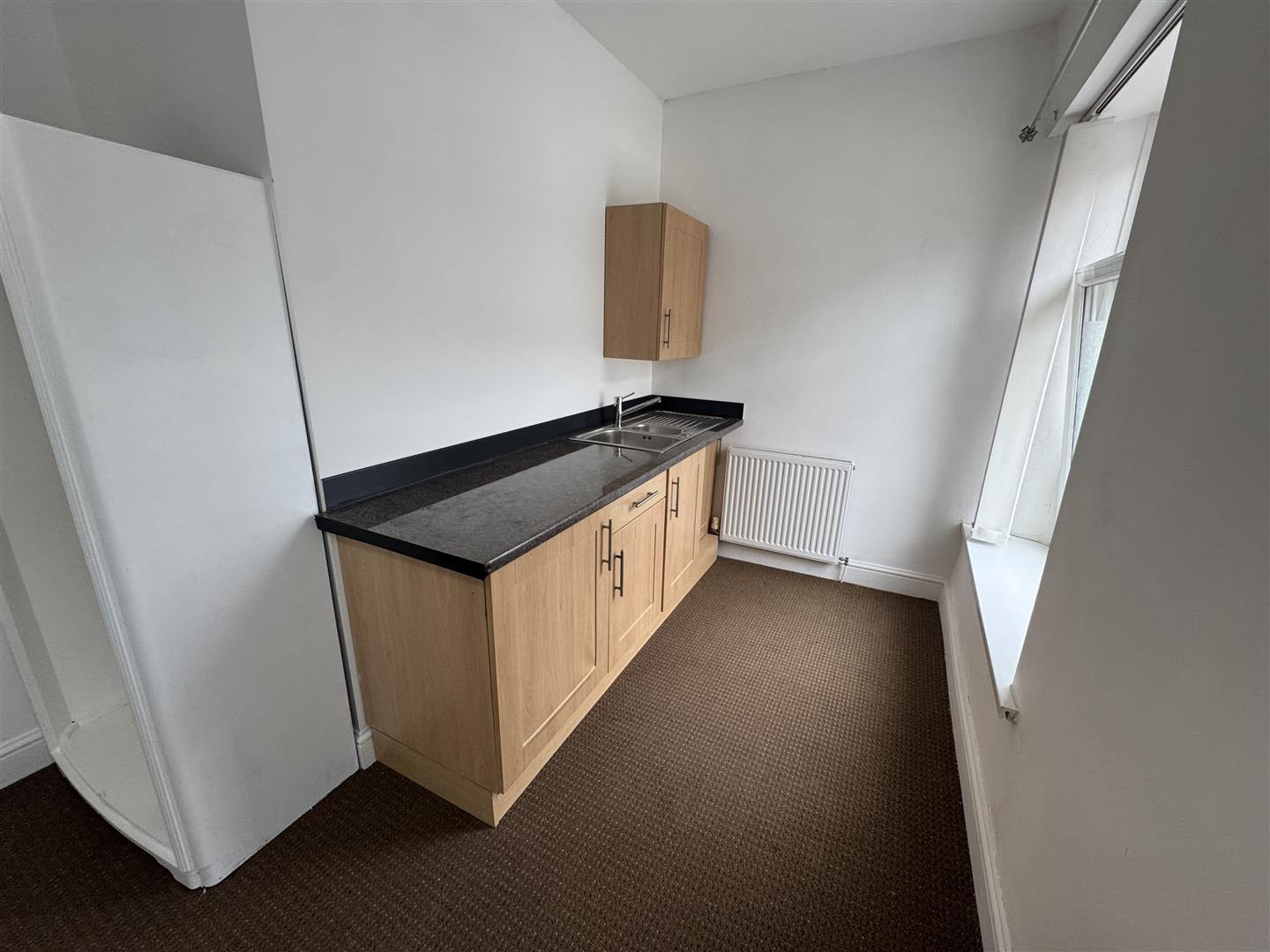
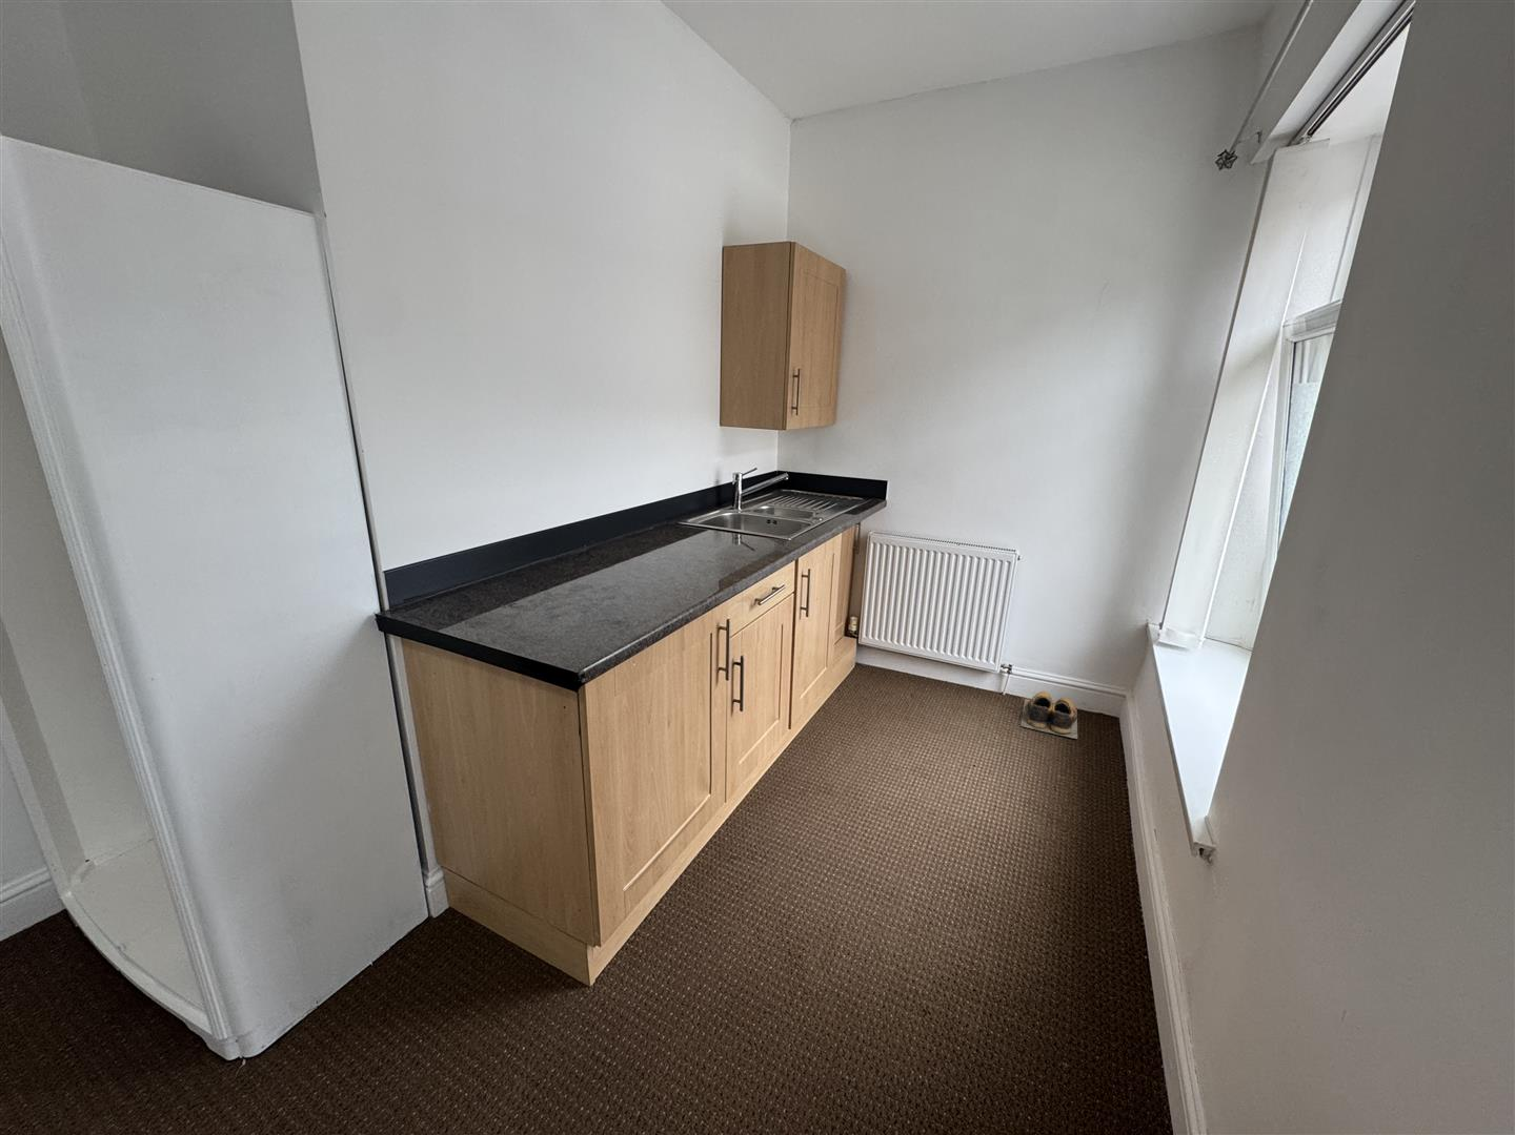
+ shoes [1020,690,1078,740]
